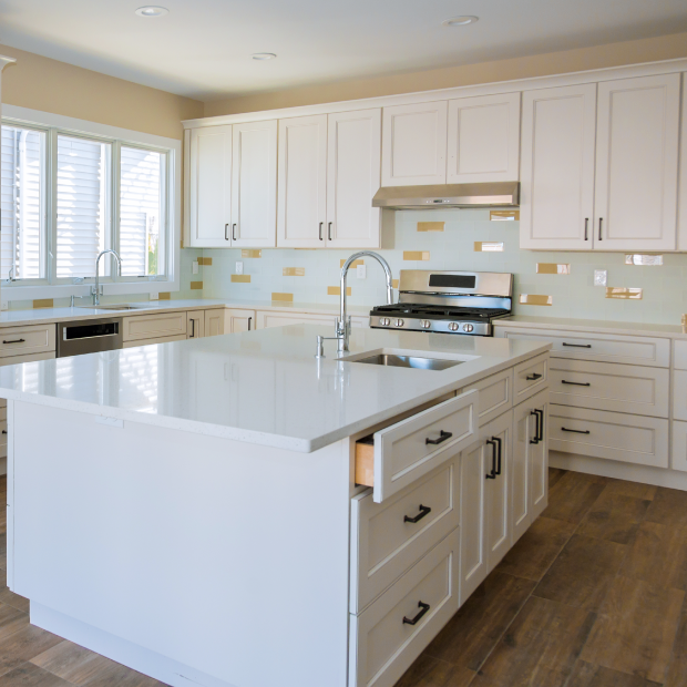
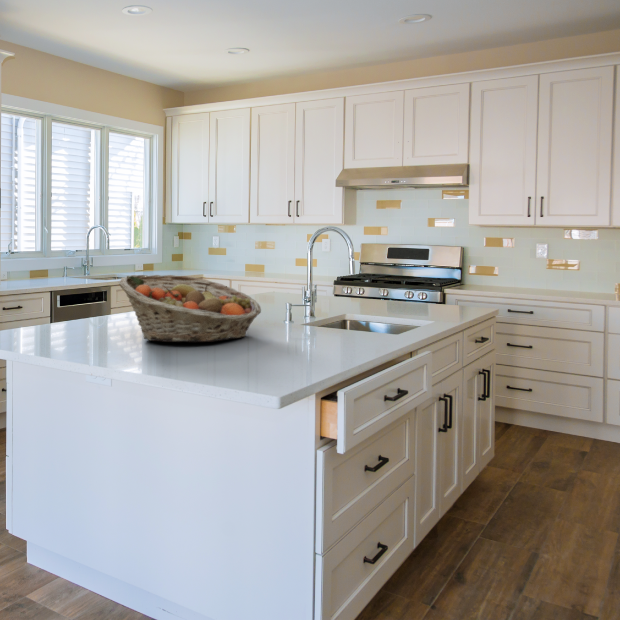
+ fruit basket [118,274,262,343]
